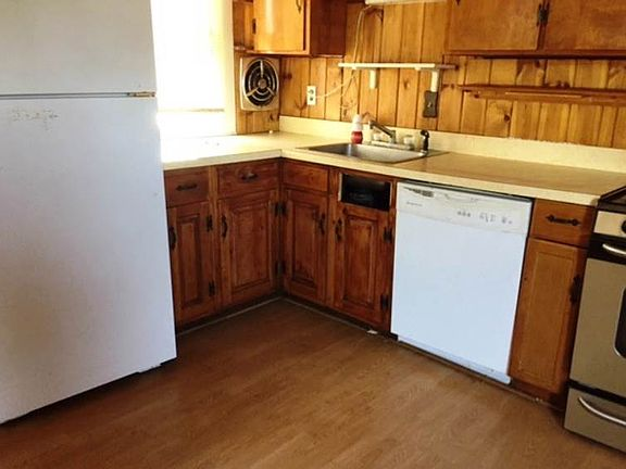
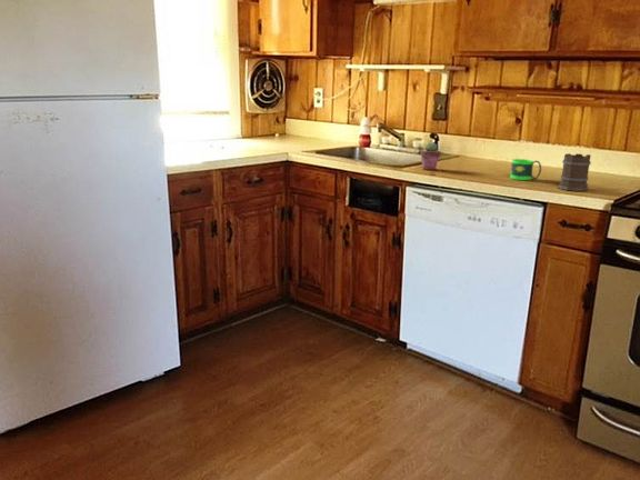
+ mug [510,158,542,181]
+ potted succulent [419,141,442,171]
+ mug [557,152,592,192]
